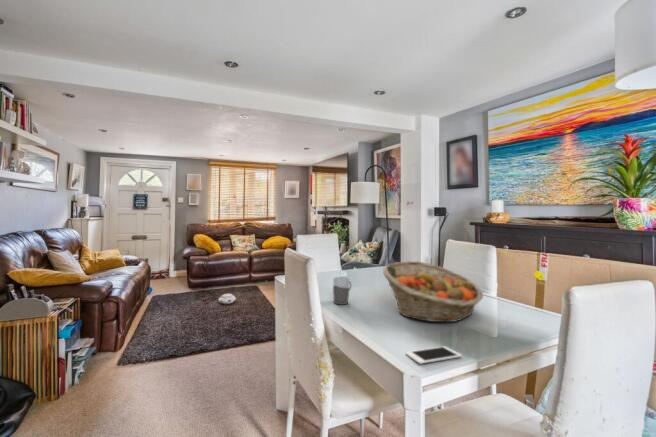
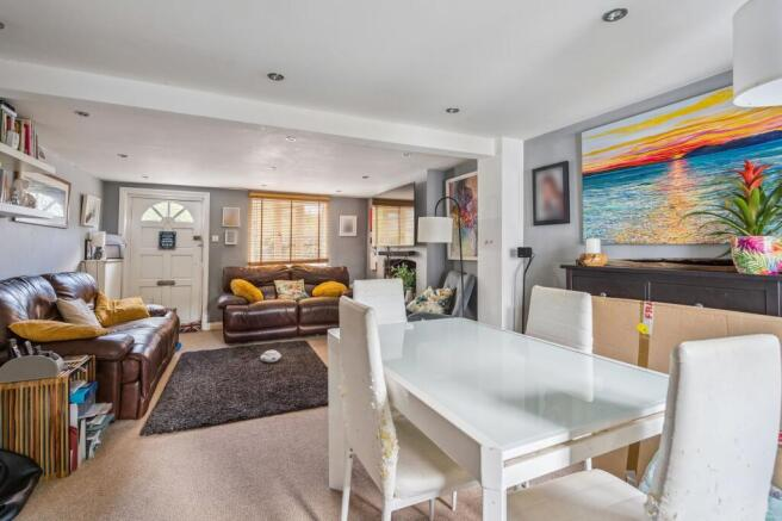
- mug [332,276,352,305]
- fruit basket [382,260,484,323]
- cell phone [405,345,463,365]
